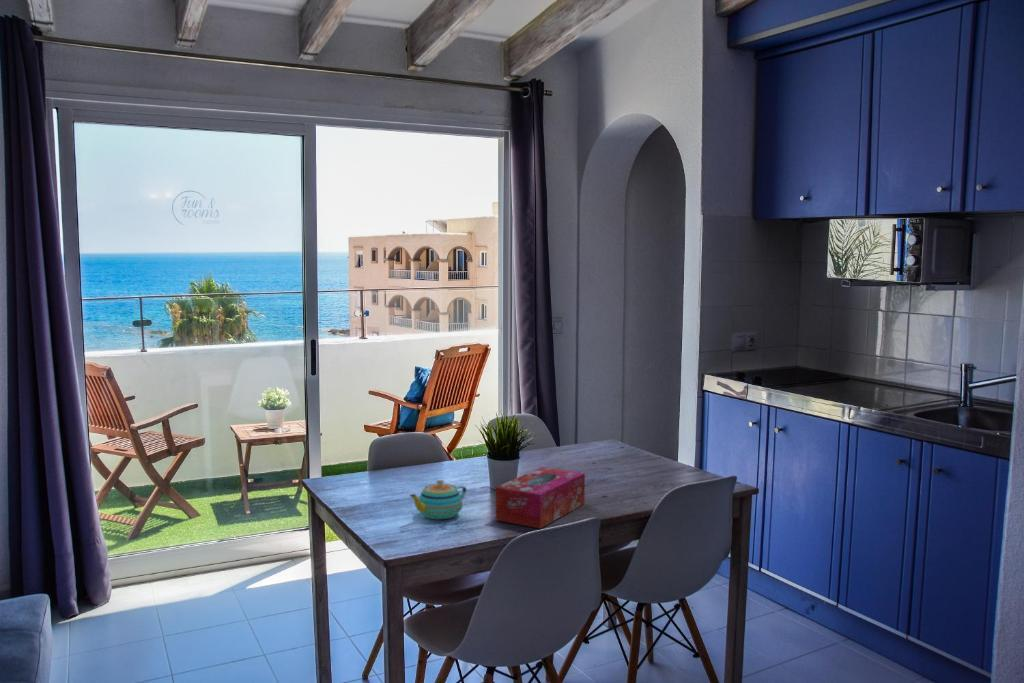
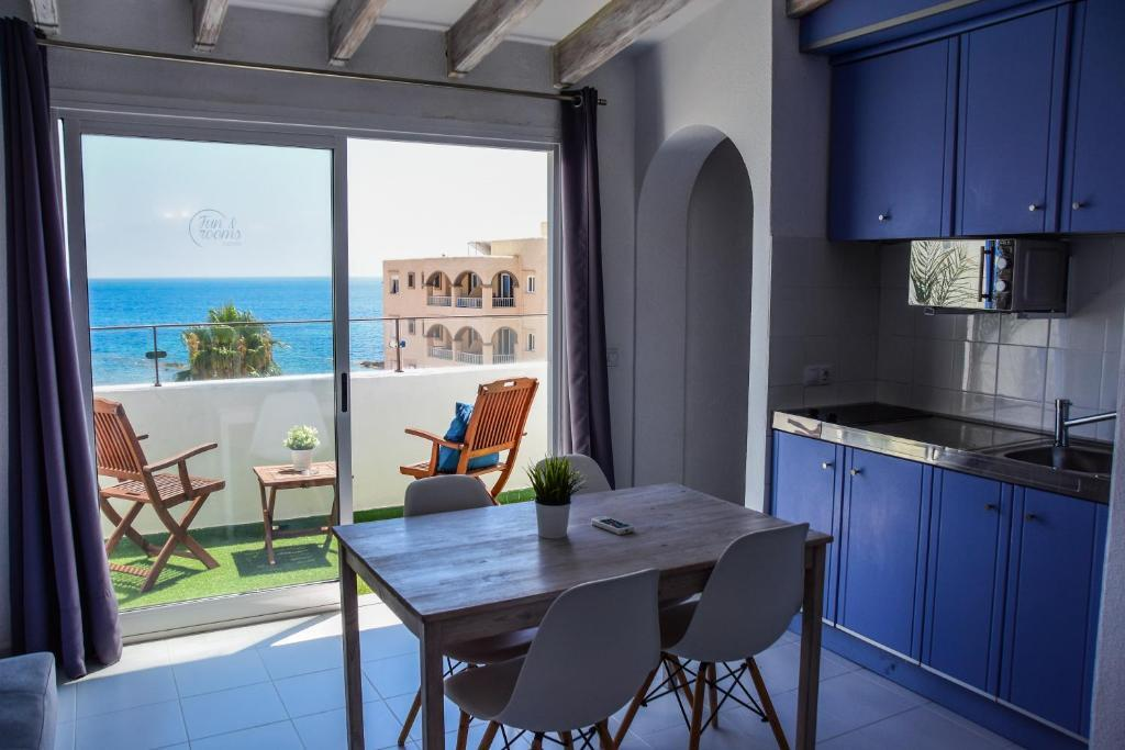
- teapot [408,479,467,520]
- tissue box [495,466,586,529]
